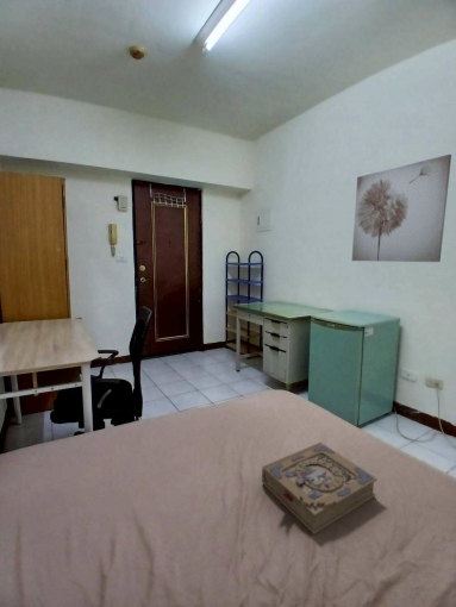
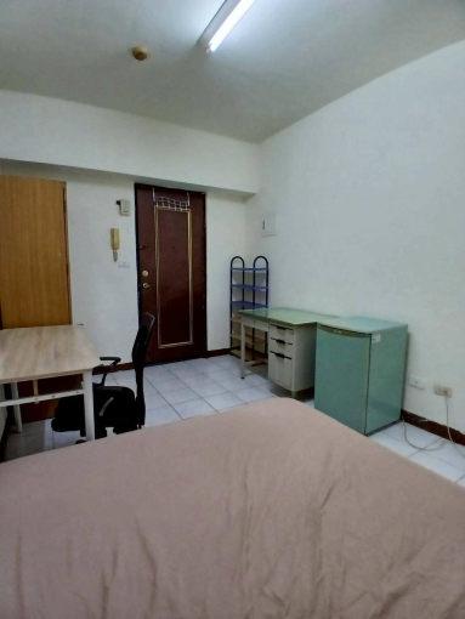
- book [261,442,379,536]
- wall art [351,154,452,263]
